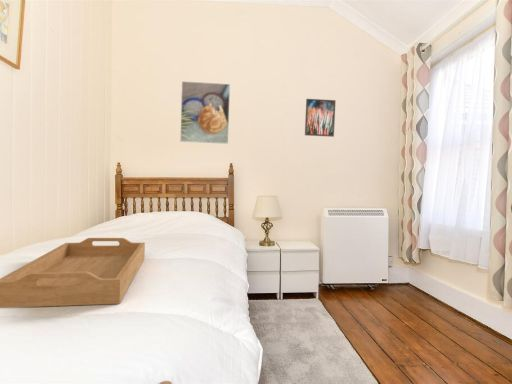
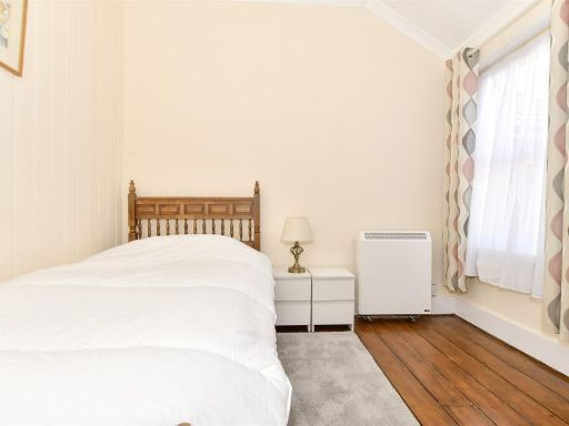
- serving tray [0,237,146,309]
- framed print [304,98,337,138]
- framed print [179,80,231,145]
